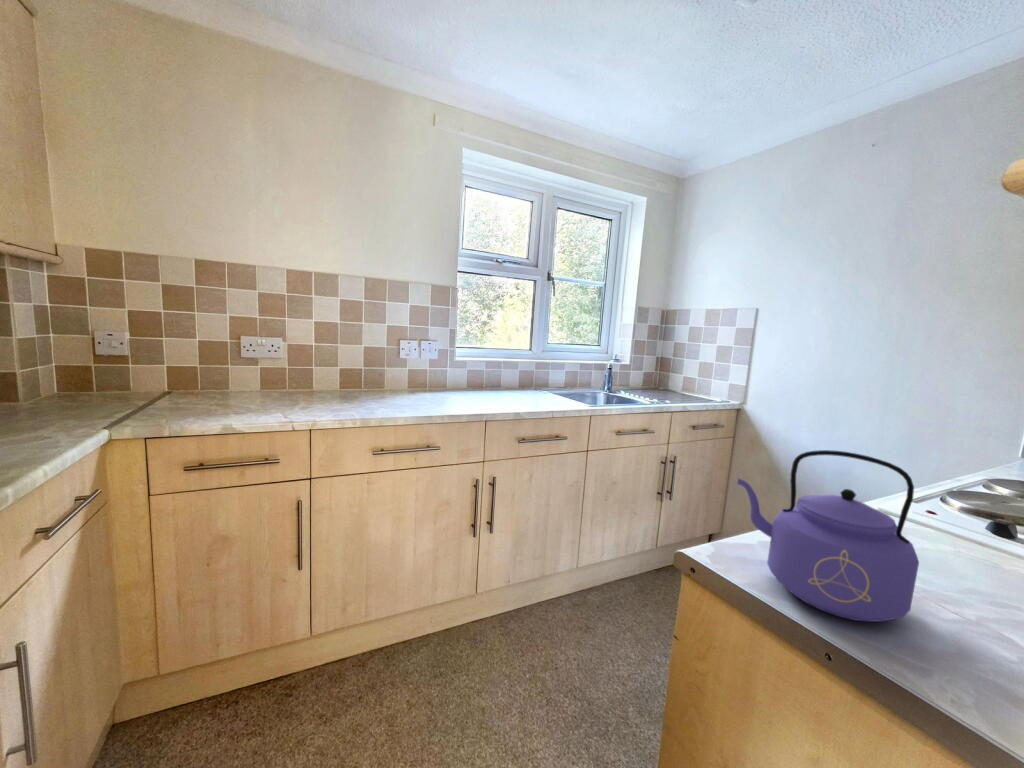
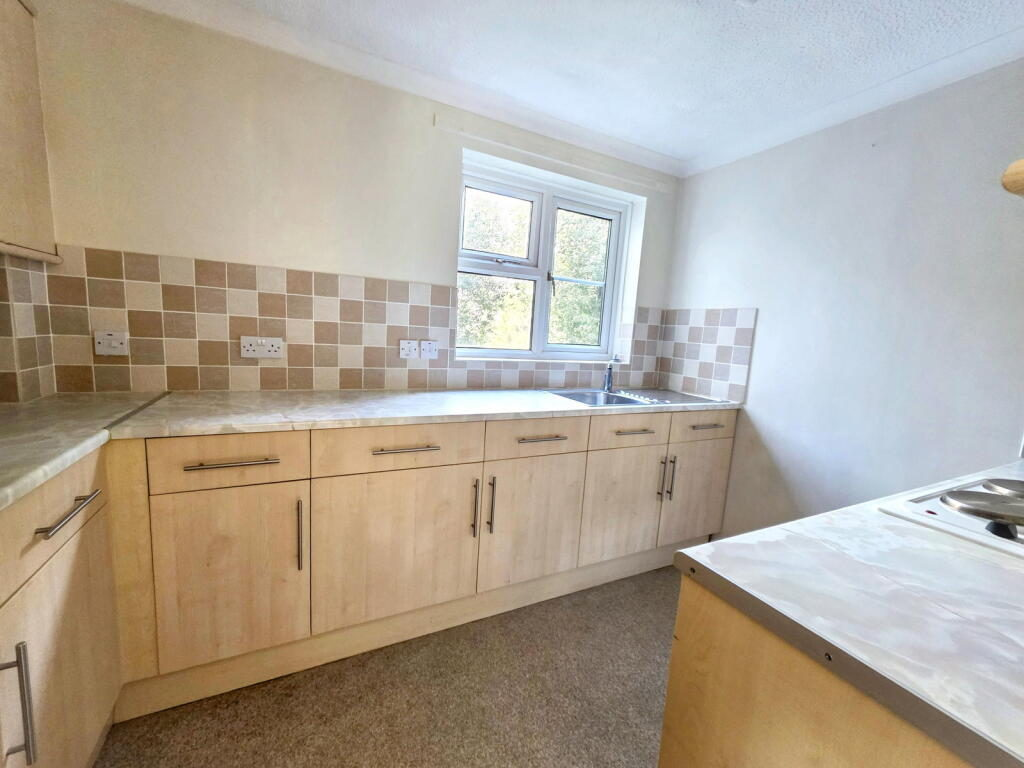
- kettle [736,449,920,623]
